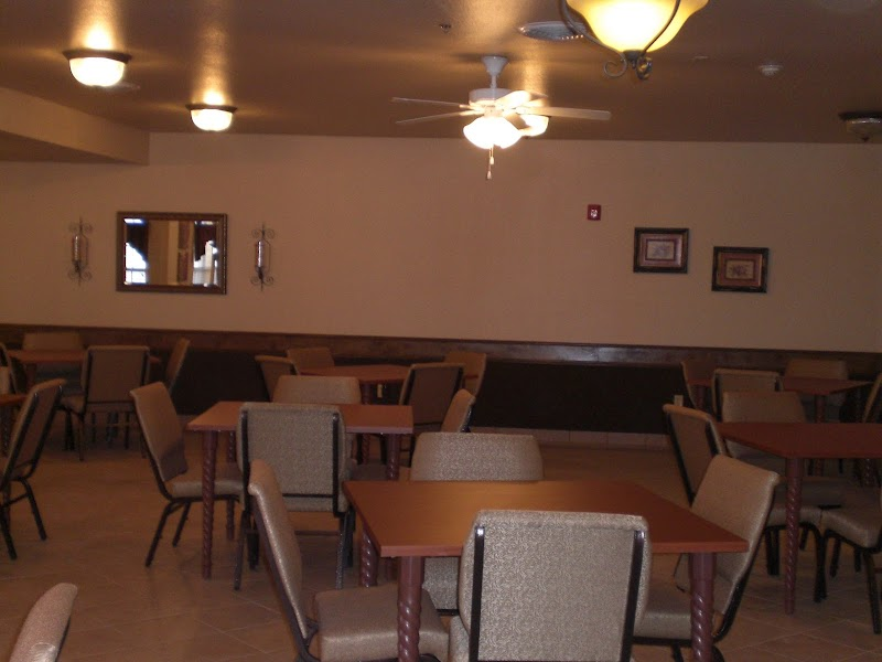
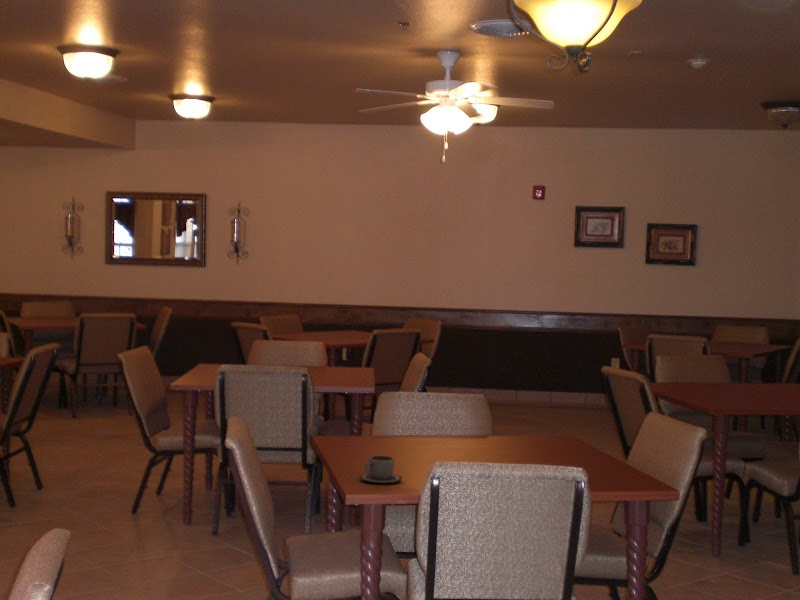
+ cup [358,454,403,484]
